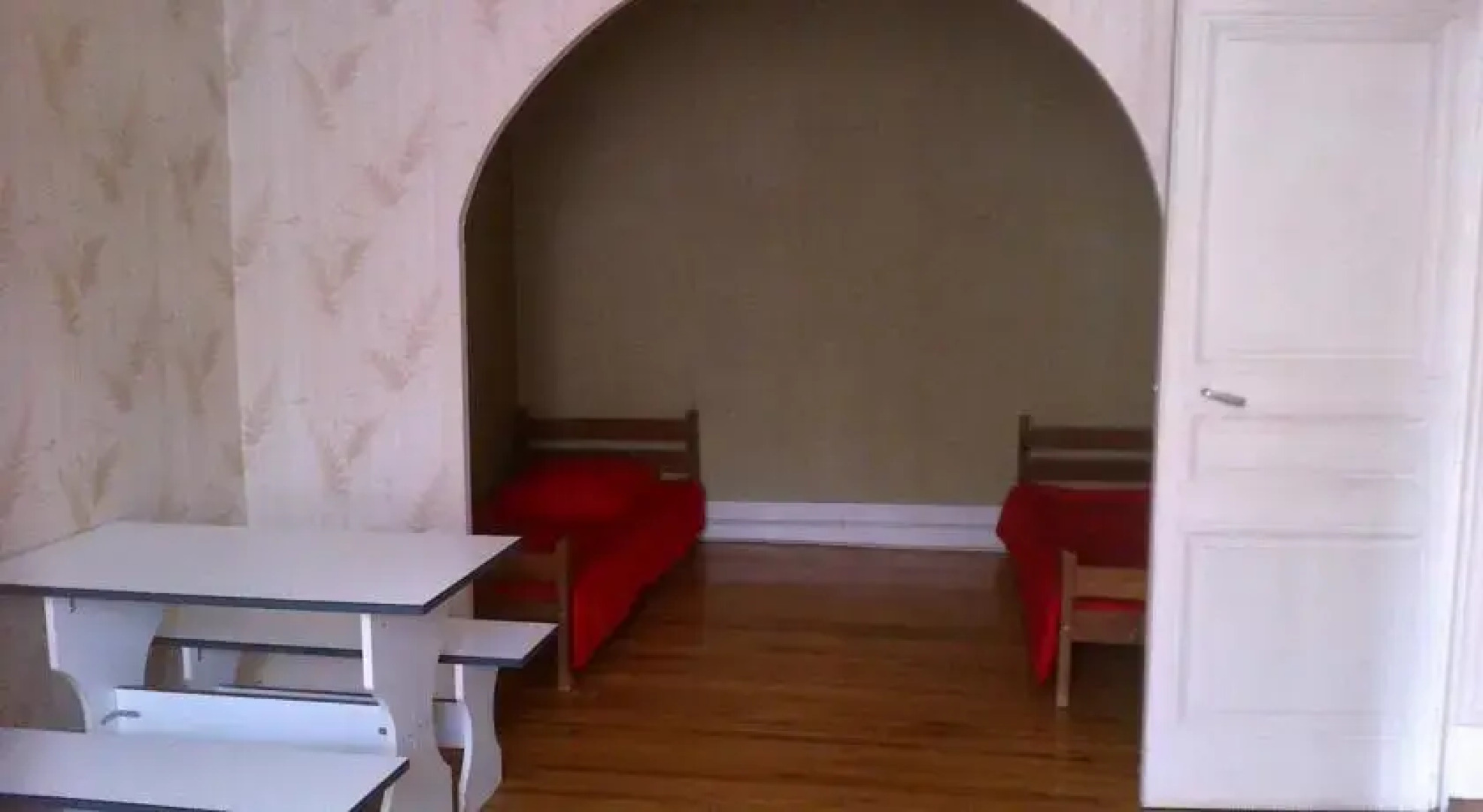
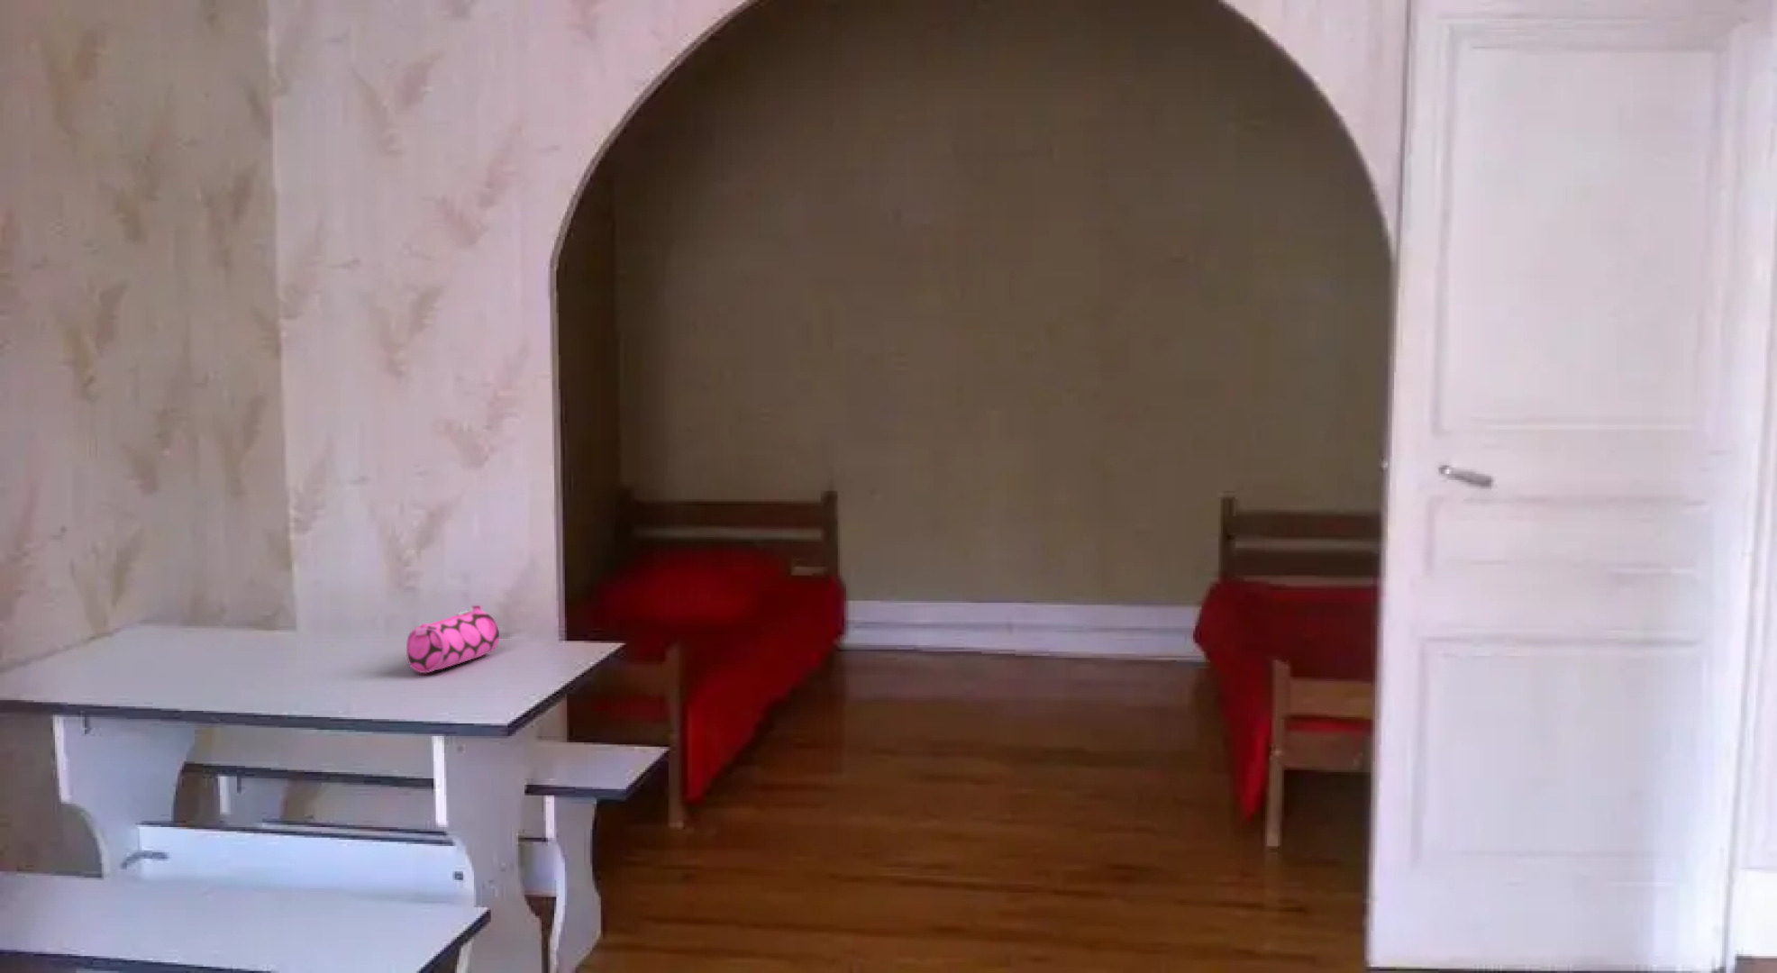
+ pencil case [405,604,500,673]
